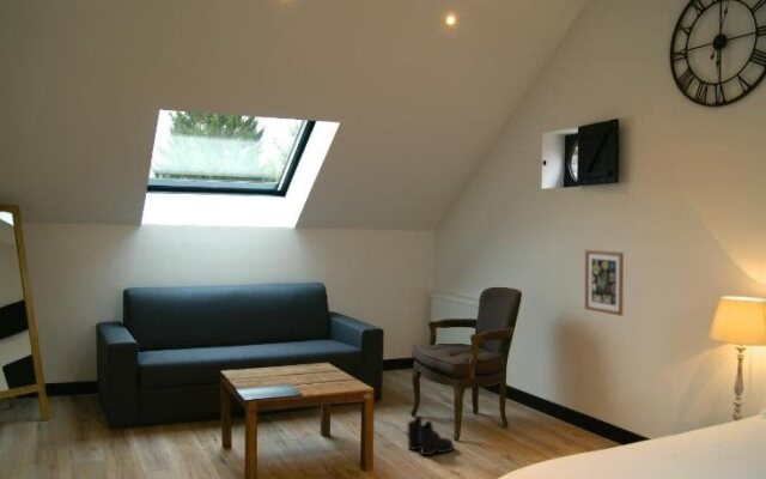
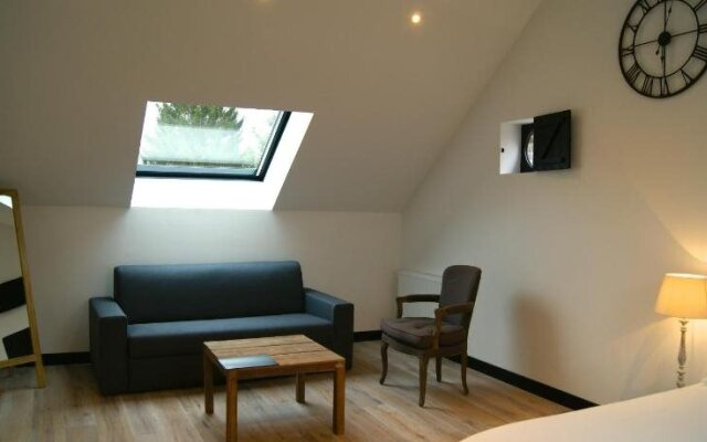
- wall art [584,249,625,317]
- boots [405,416,455,456]
